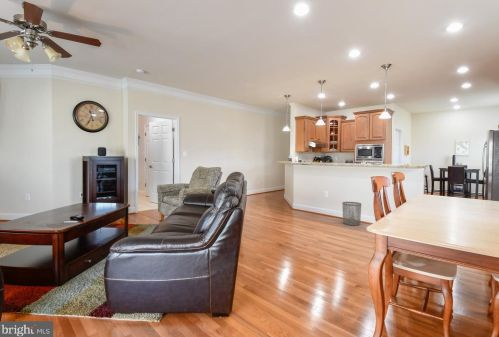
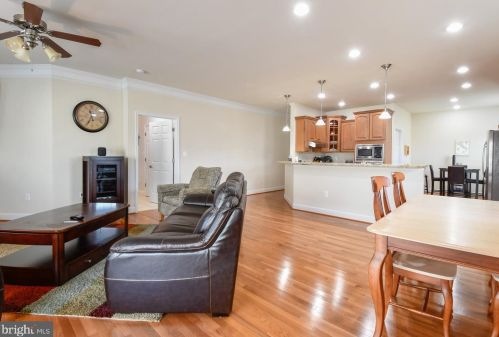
- waste bin [341,201,362,226]
